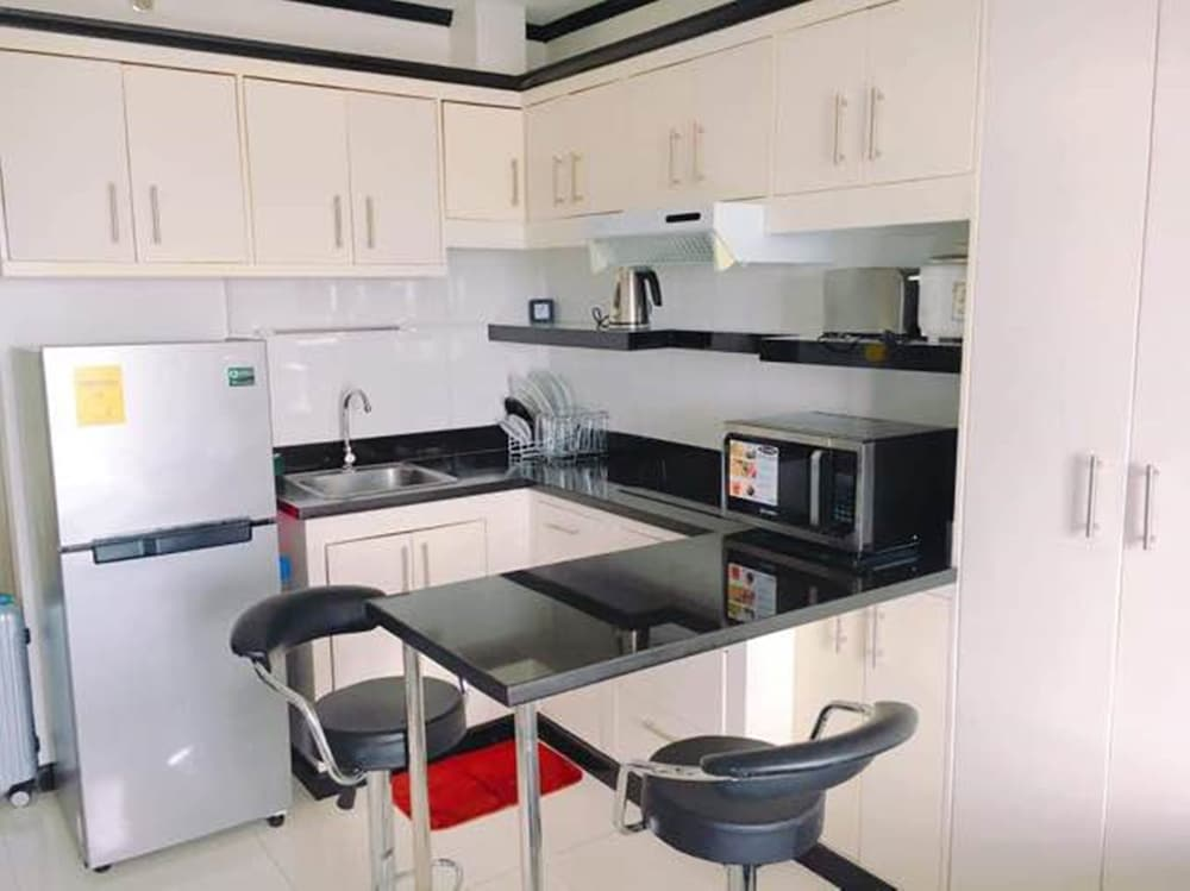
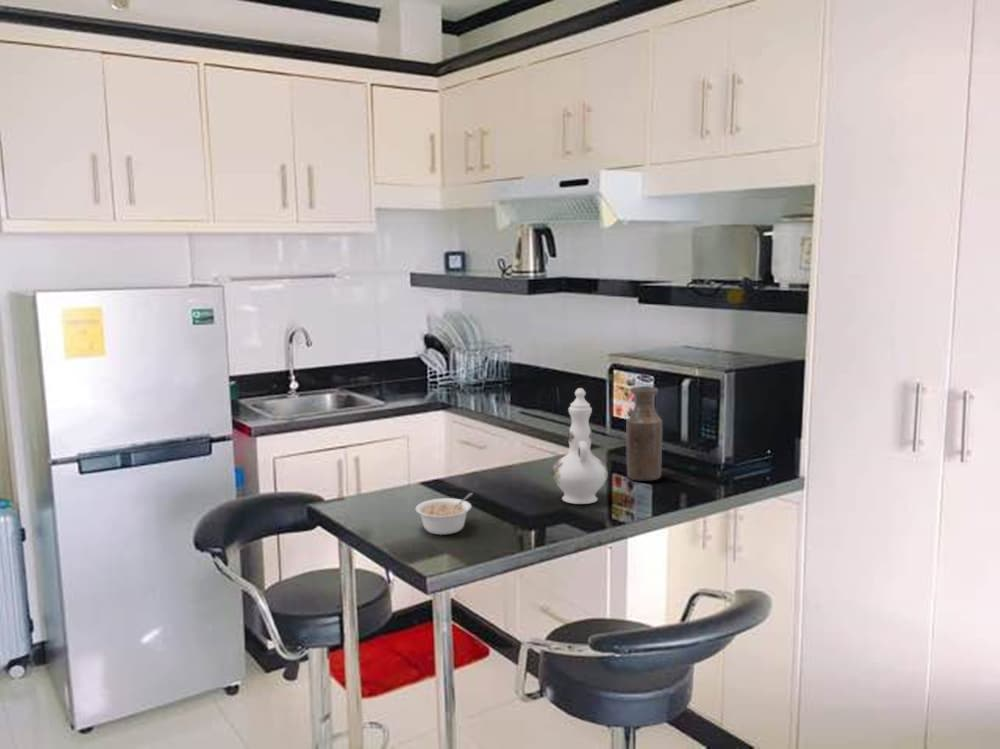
+ bottle [625,385,663,482]
+ legume [414,492,474,536]
+ chinaware [551,387,609,505]
